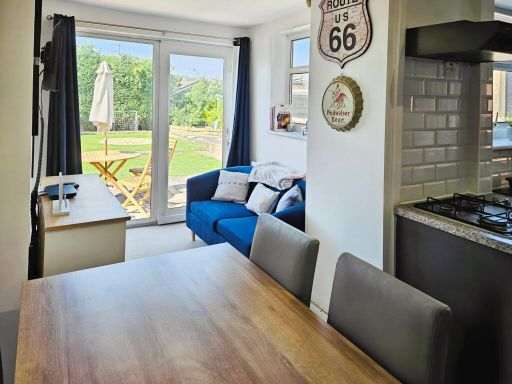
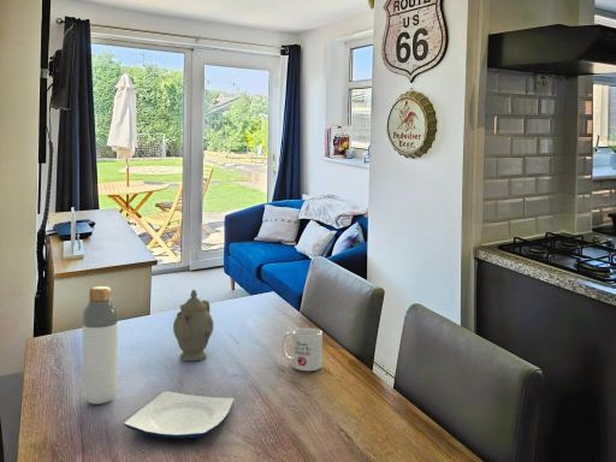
+ mug [282,327,324,372]
+ chinaware [172,289,214,362]
+ bottle [82,285,119,405]
+ plate [123,390,235,439]
